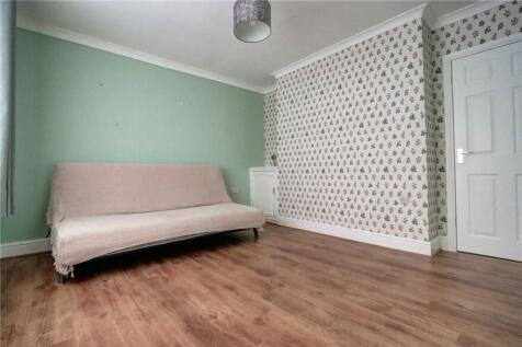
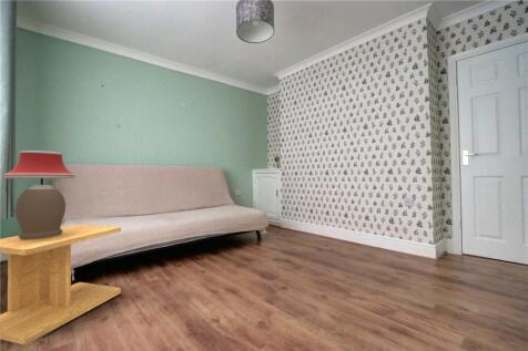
+ table lamp [2,149,77,239]
+ side table [0,224,122,345]
